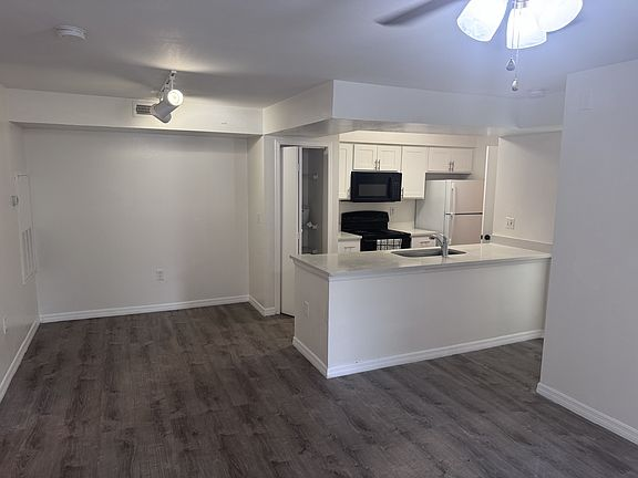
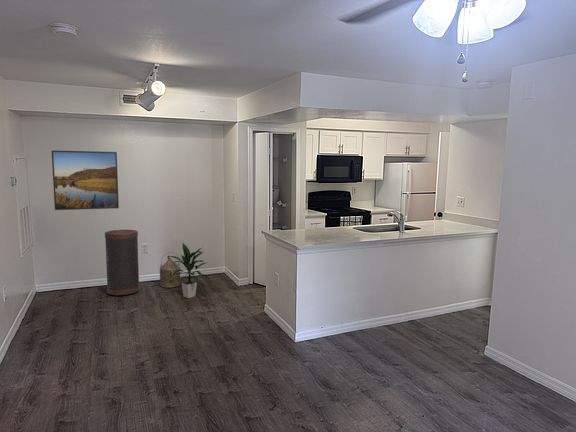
+ indoor plant [167,242,210,299]
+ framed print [51,149,120,211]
+ watering can [159,251,181,289]
+ trash can [104,229,140,297]
